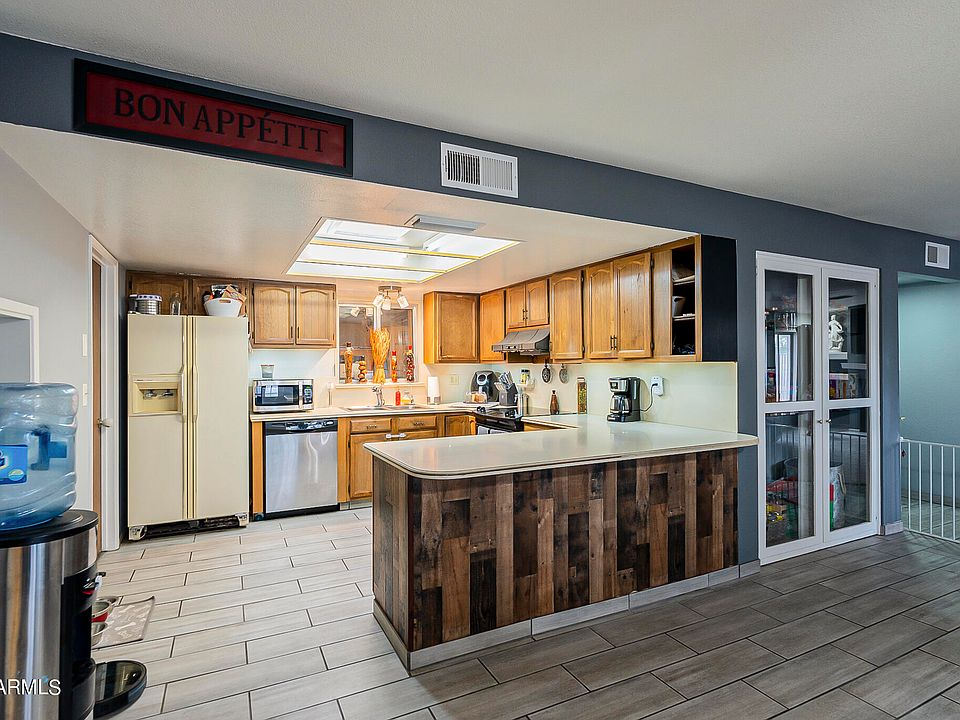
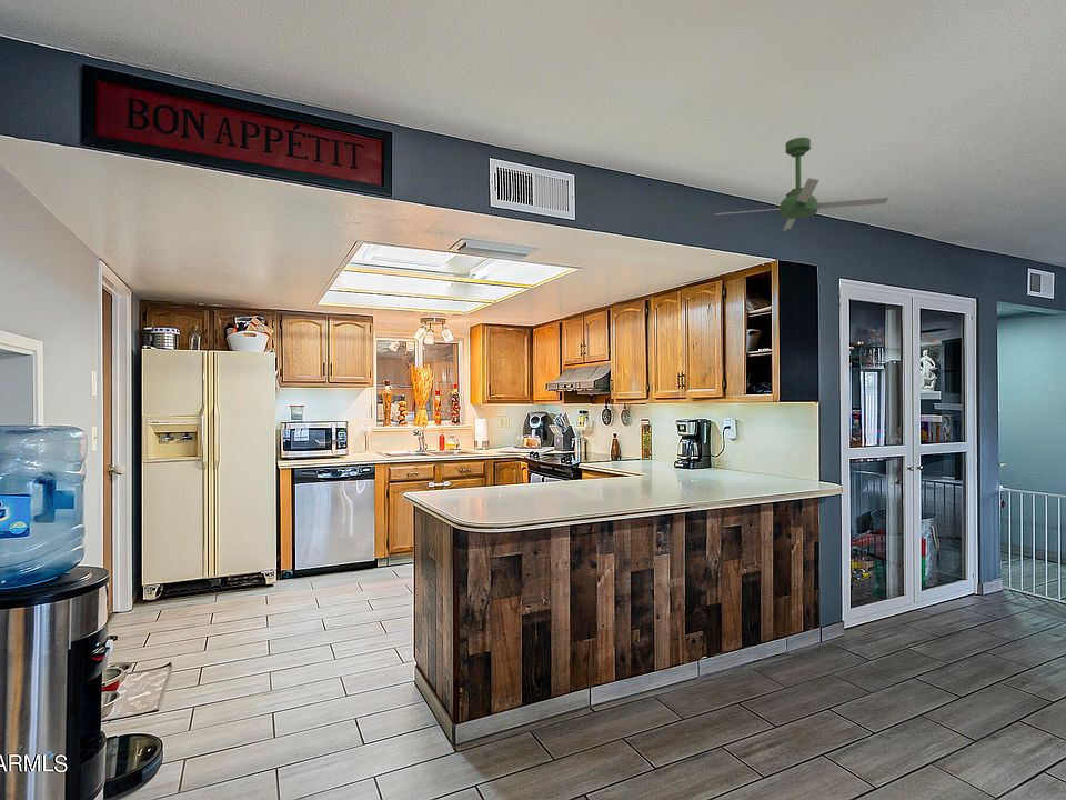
+ ceiling fan [714,137,889,232]
